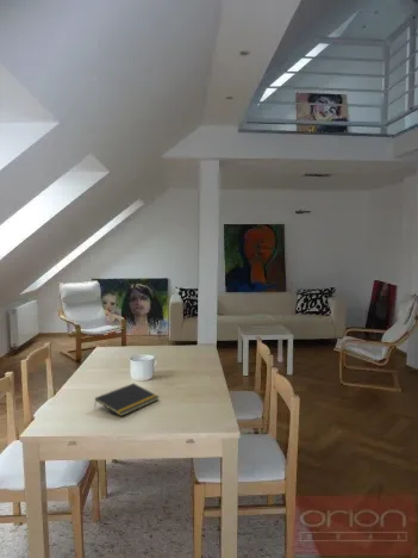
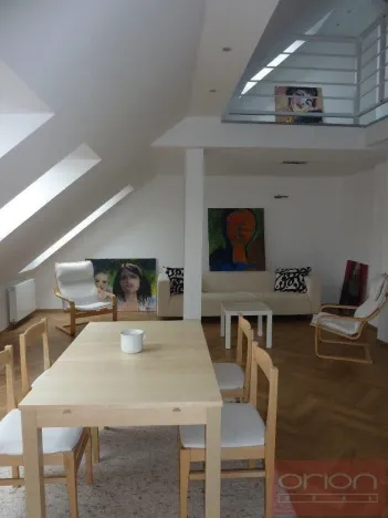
- notepad [93,382,160,417]
